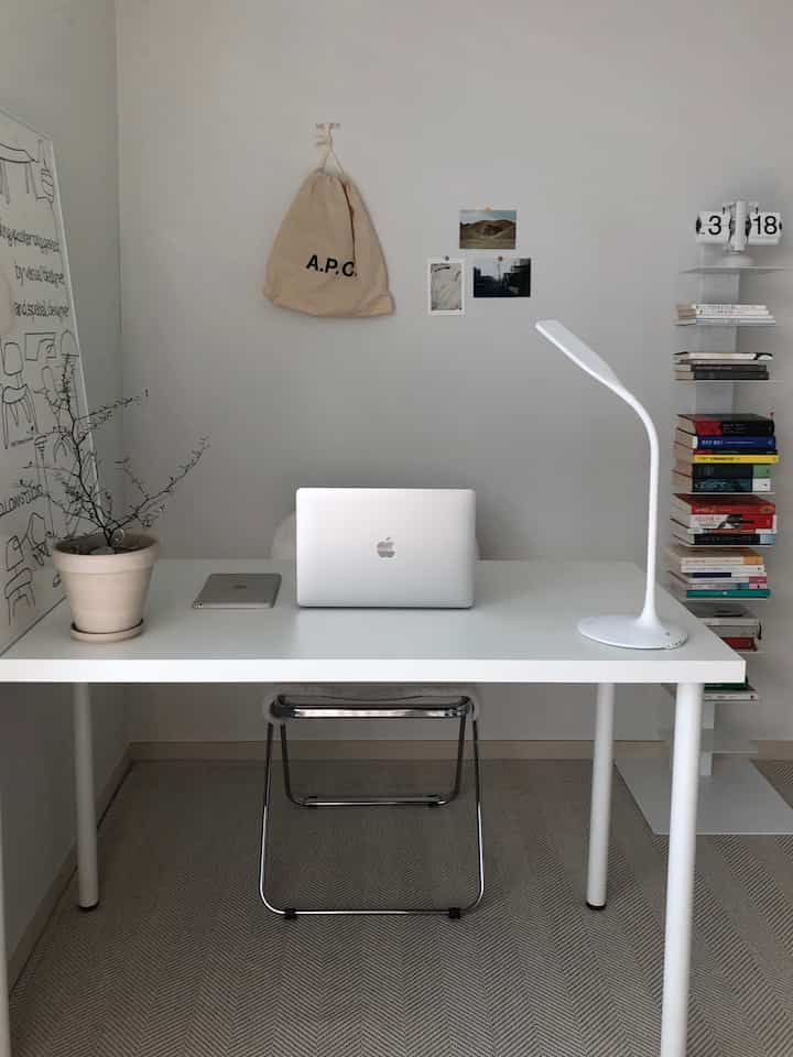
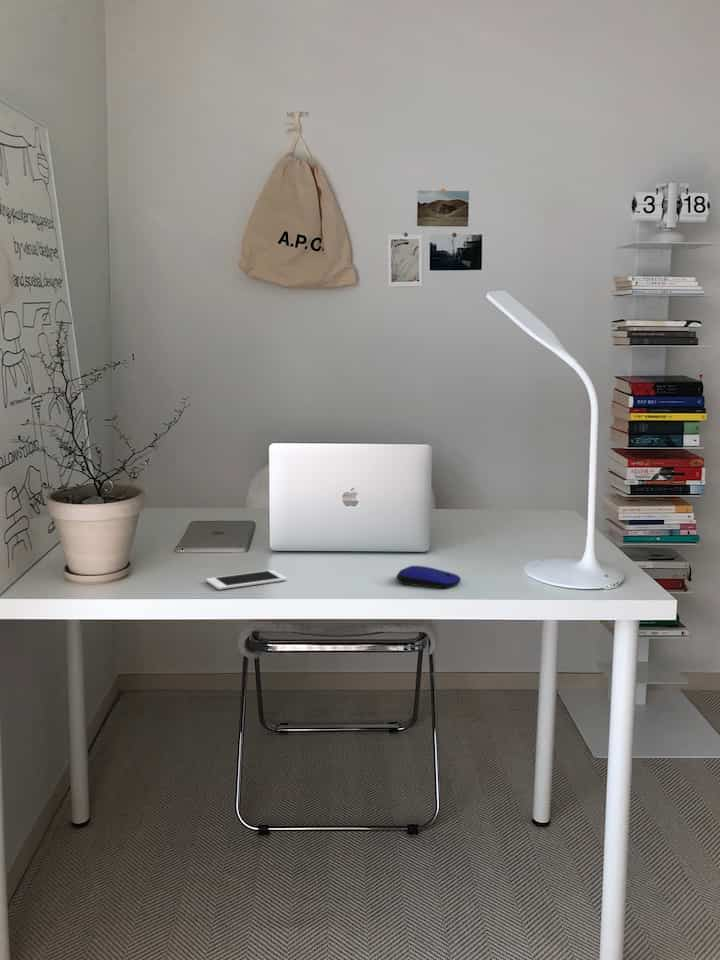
+ cell phone [205,569,288,591]
+ computer mouse [395,565,462,589]
